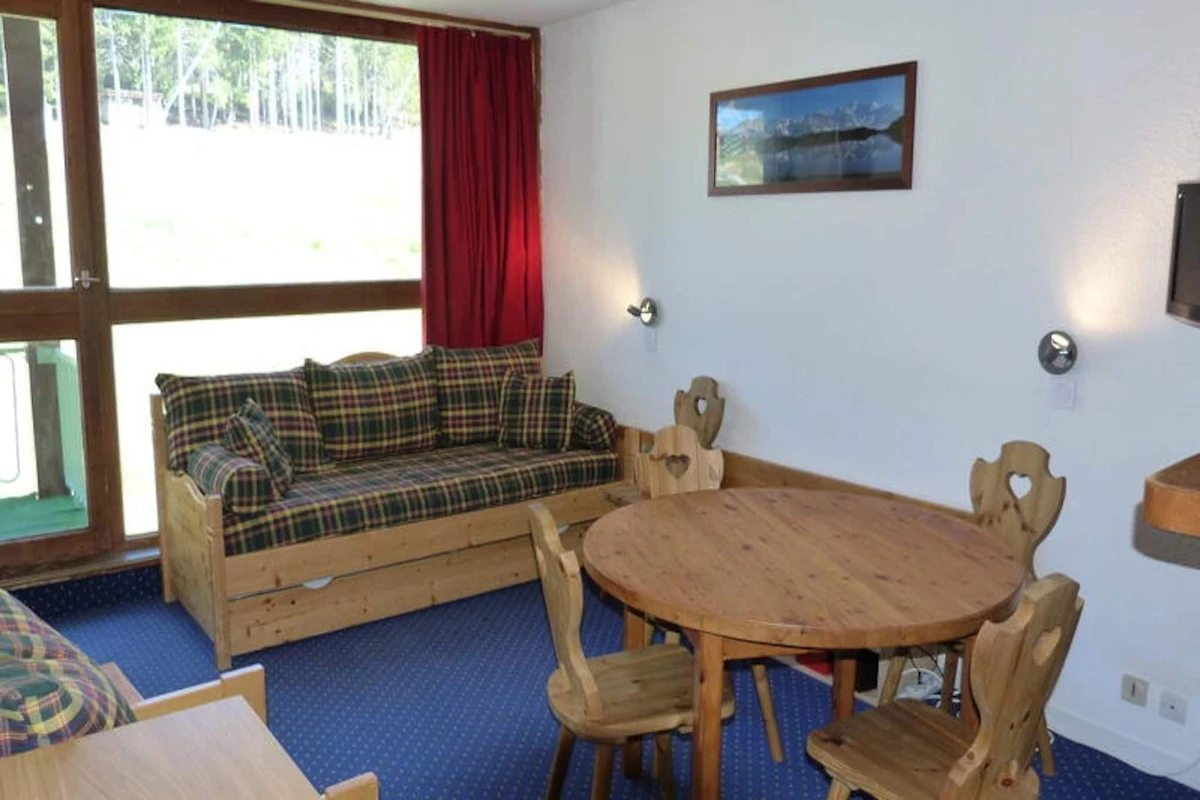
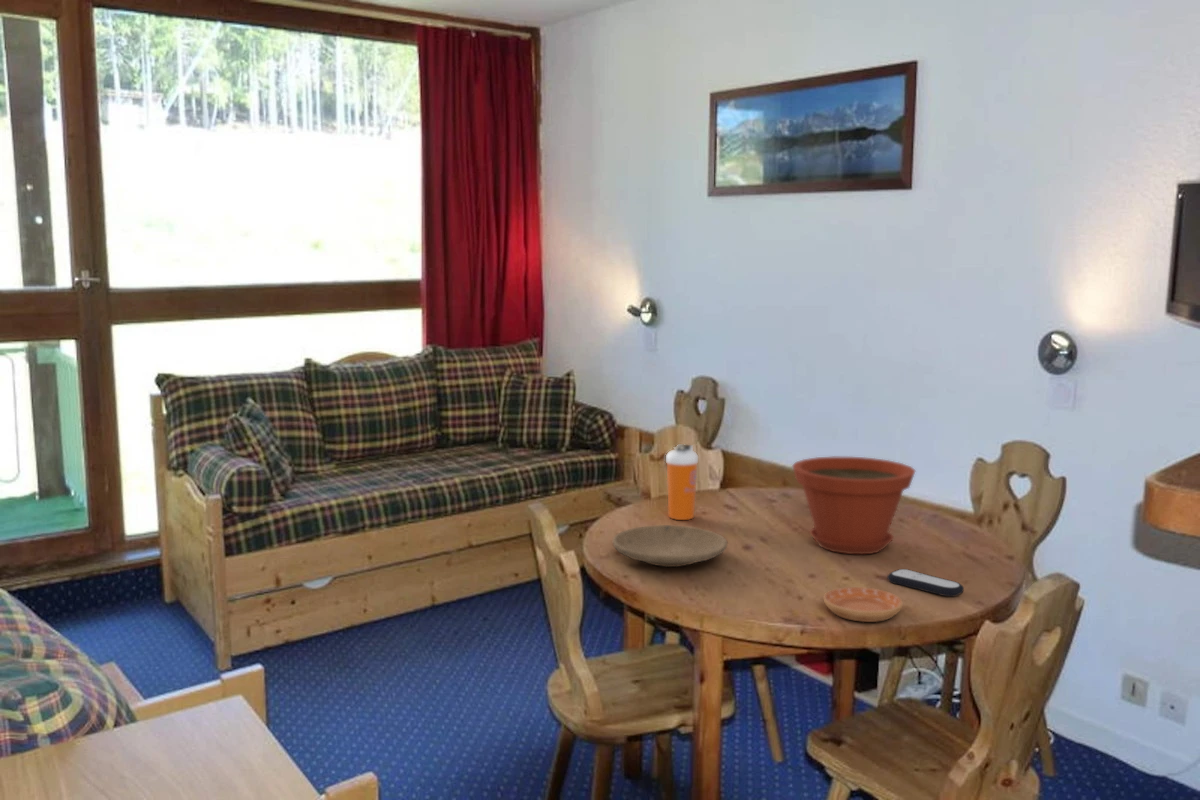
+ plant pot [791,456,917,555]
+ shaker bottle [665,443,699,521]
+ saucer [823,586,904,623]
+ plate [611,524,728,568]
+ remote control [886,568,965,597]
